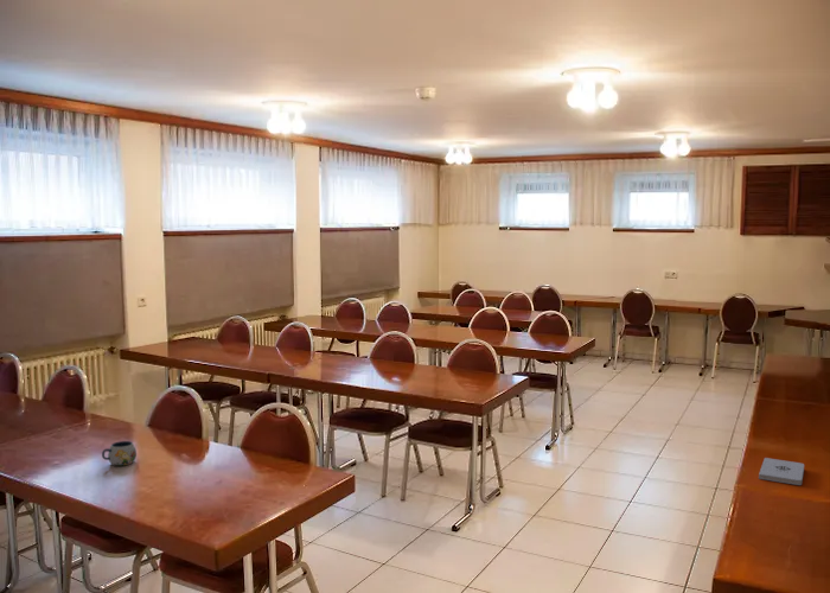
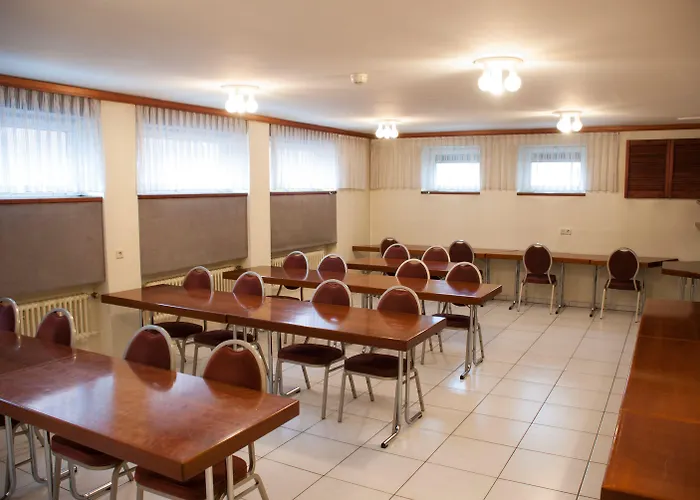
- notepad [758,457,805,486]
- mug [101,440,138,467]
